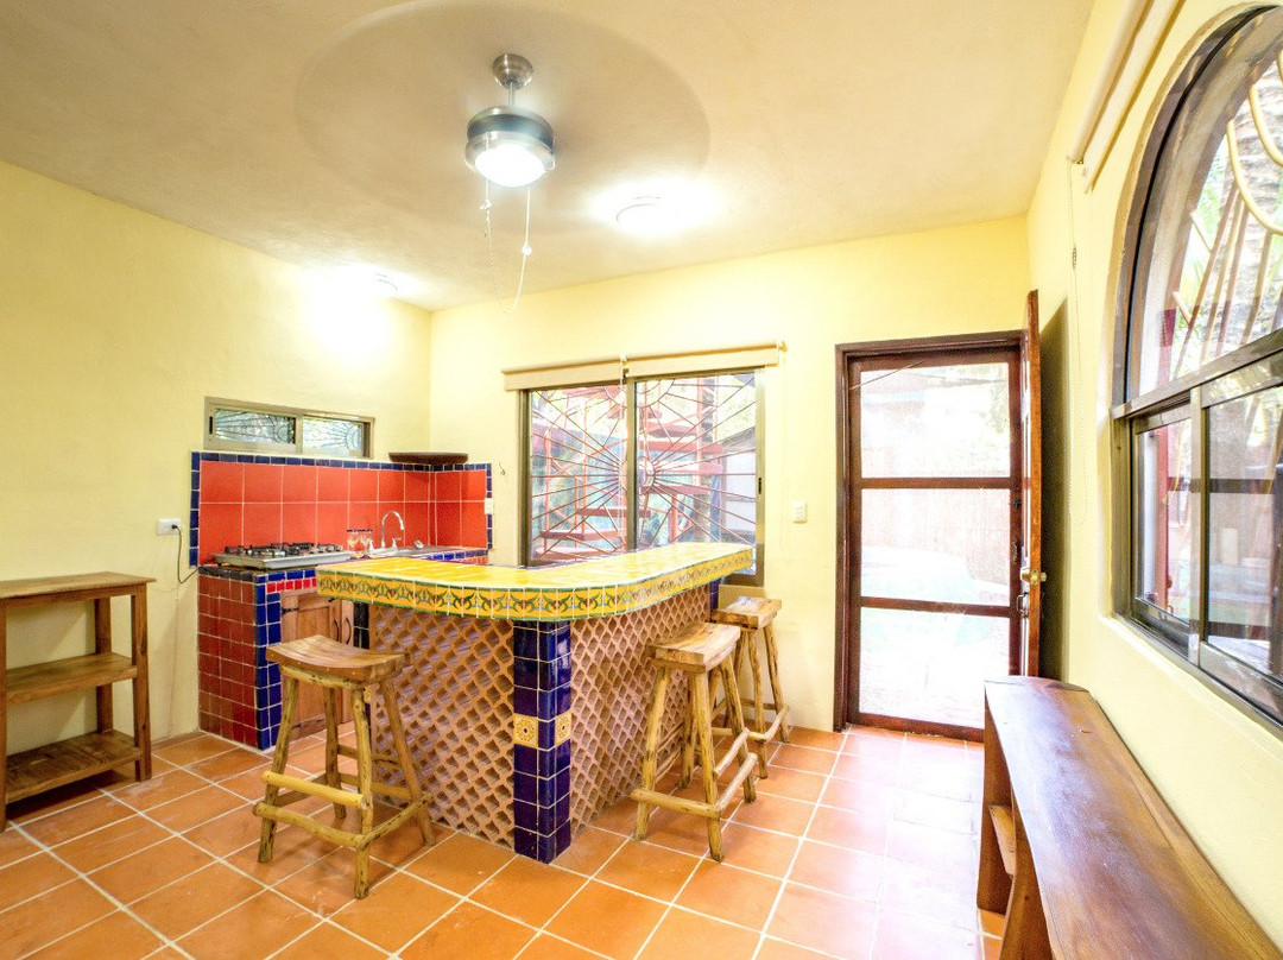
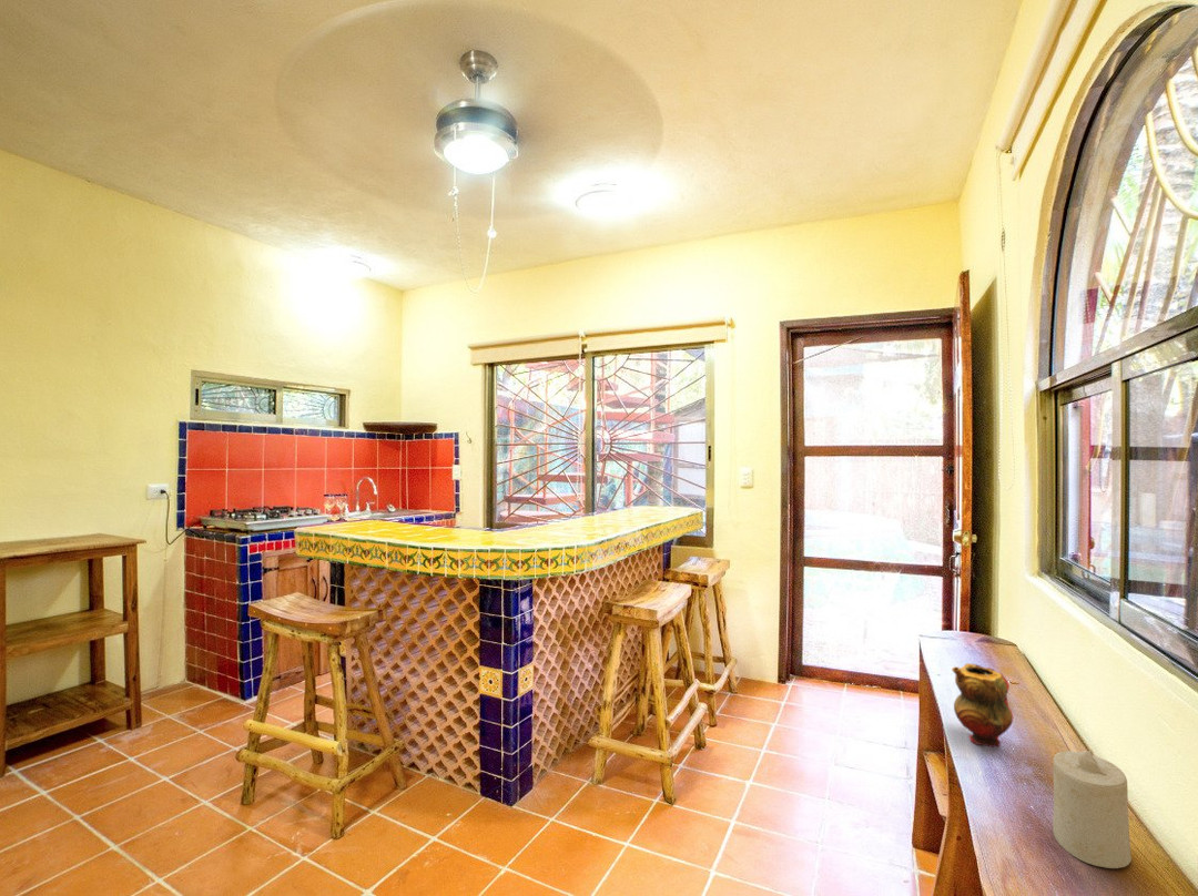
+ candle [1052,750,1133,869]
+ teapot [951,662,1014,749]
